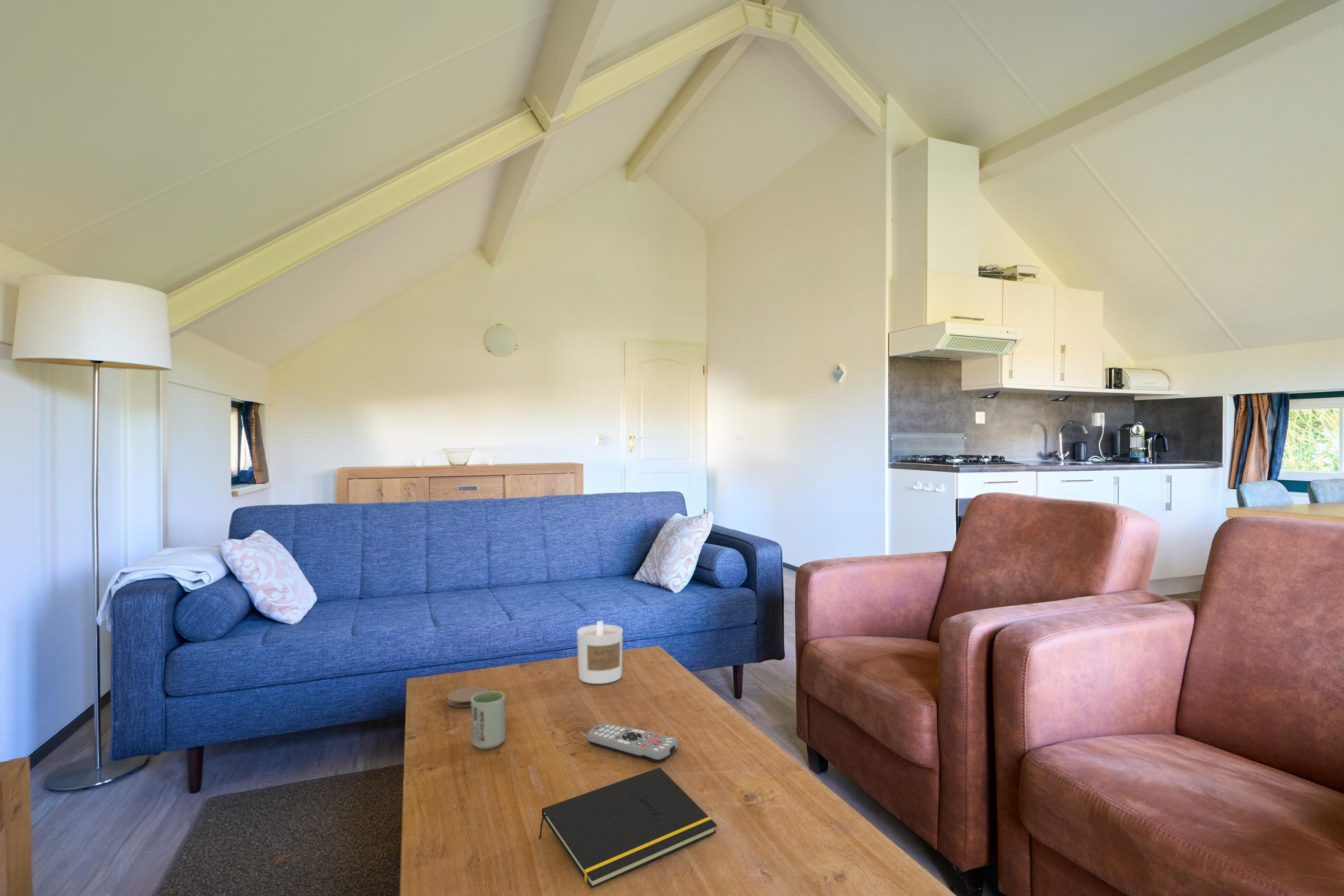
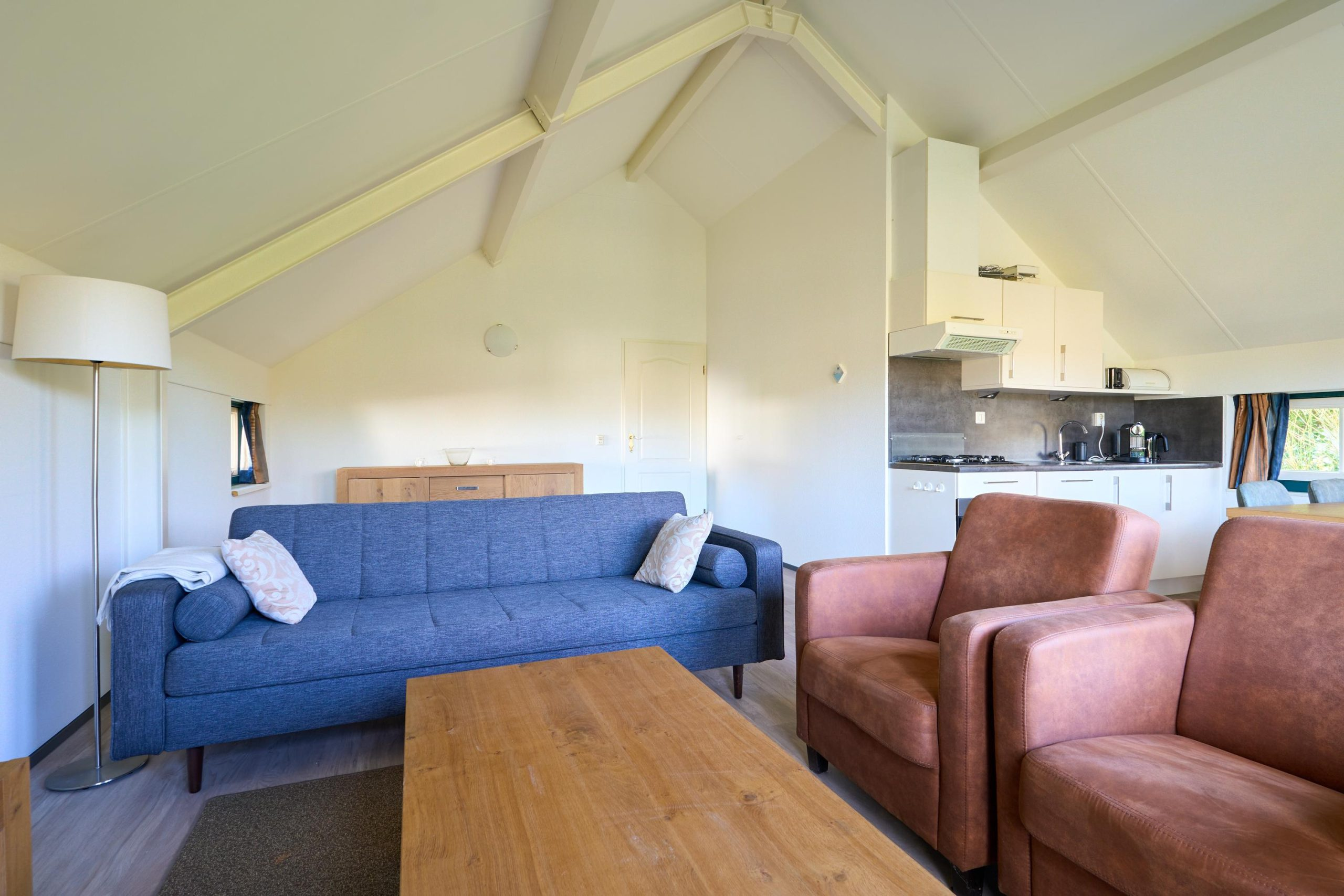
- remote control [586,723,679,762]
- notepad [538,767,717,889]
- candle [576,620,623,684]
- cup [470,690,506,750]
- coaster [447,686,490,708]
